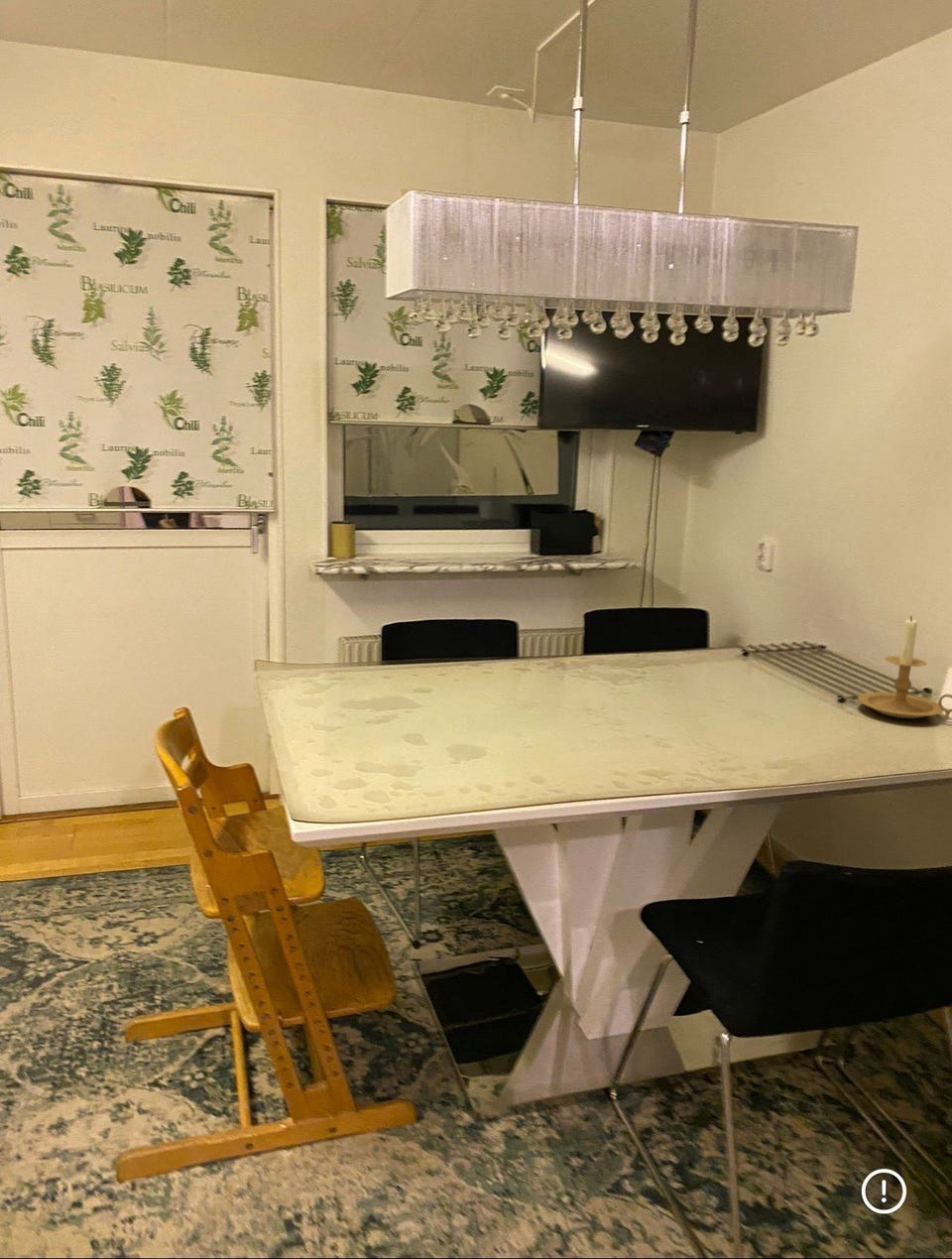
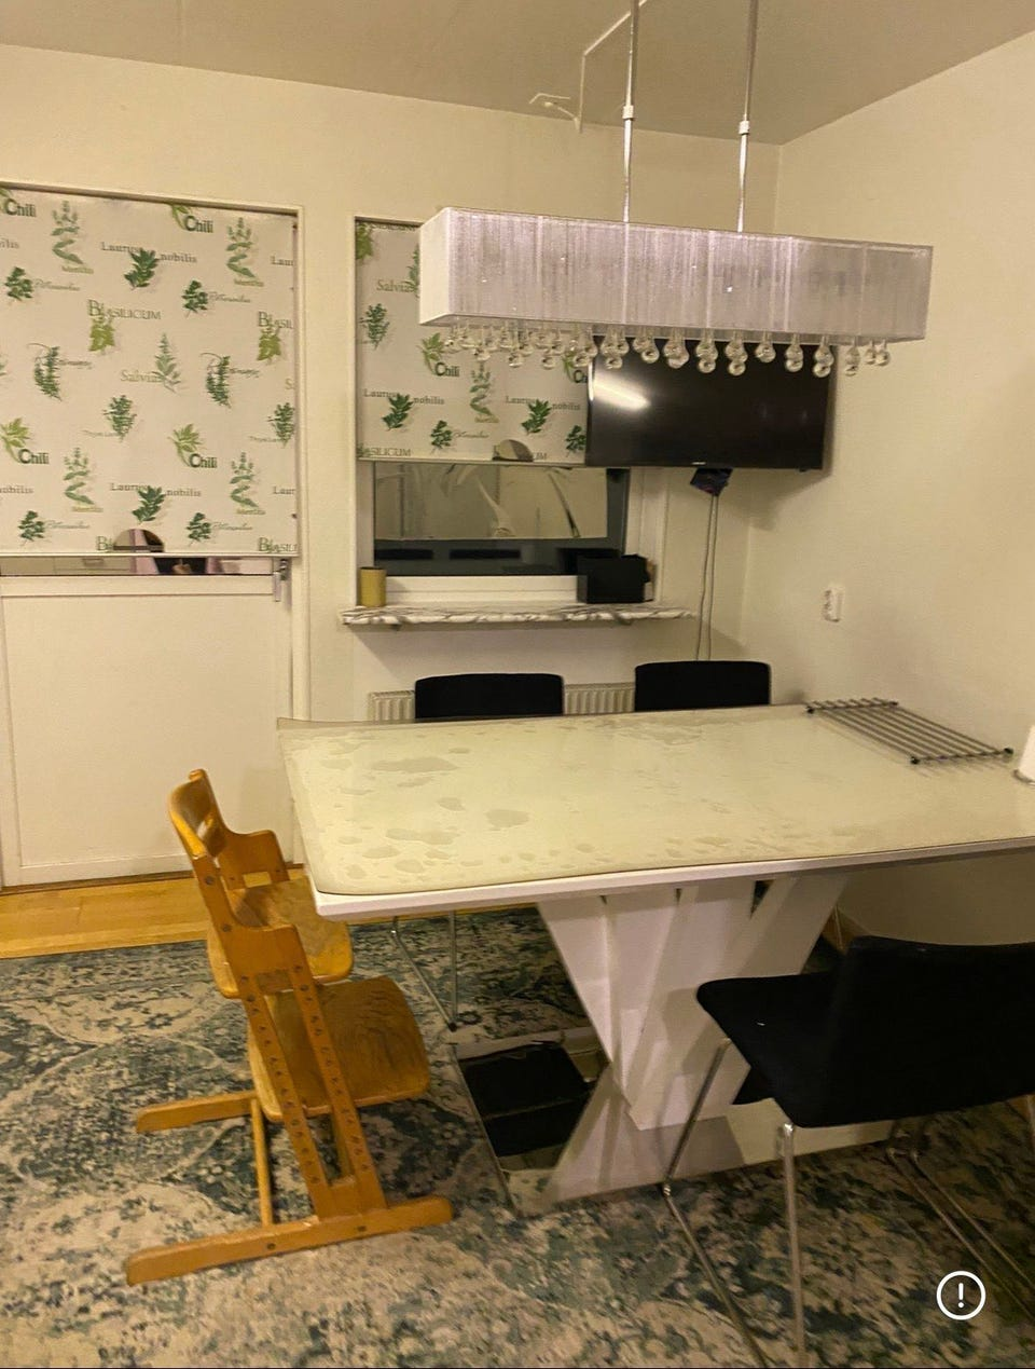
- candle holder [857,615,952,719]
